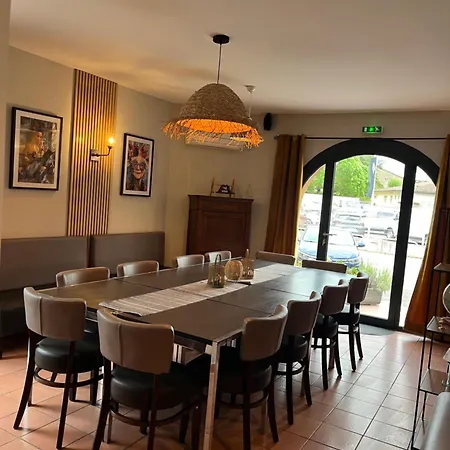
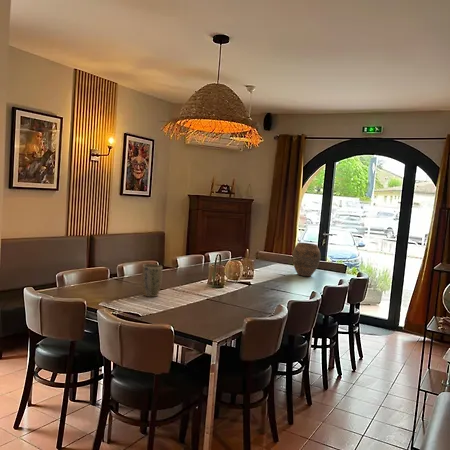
+ plant pot [141,263,163,298]
+ vase [291,242,322,277]
